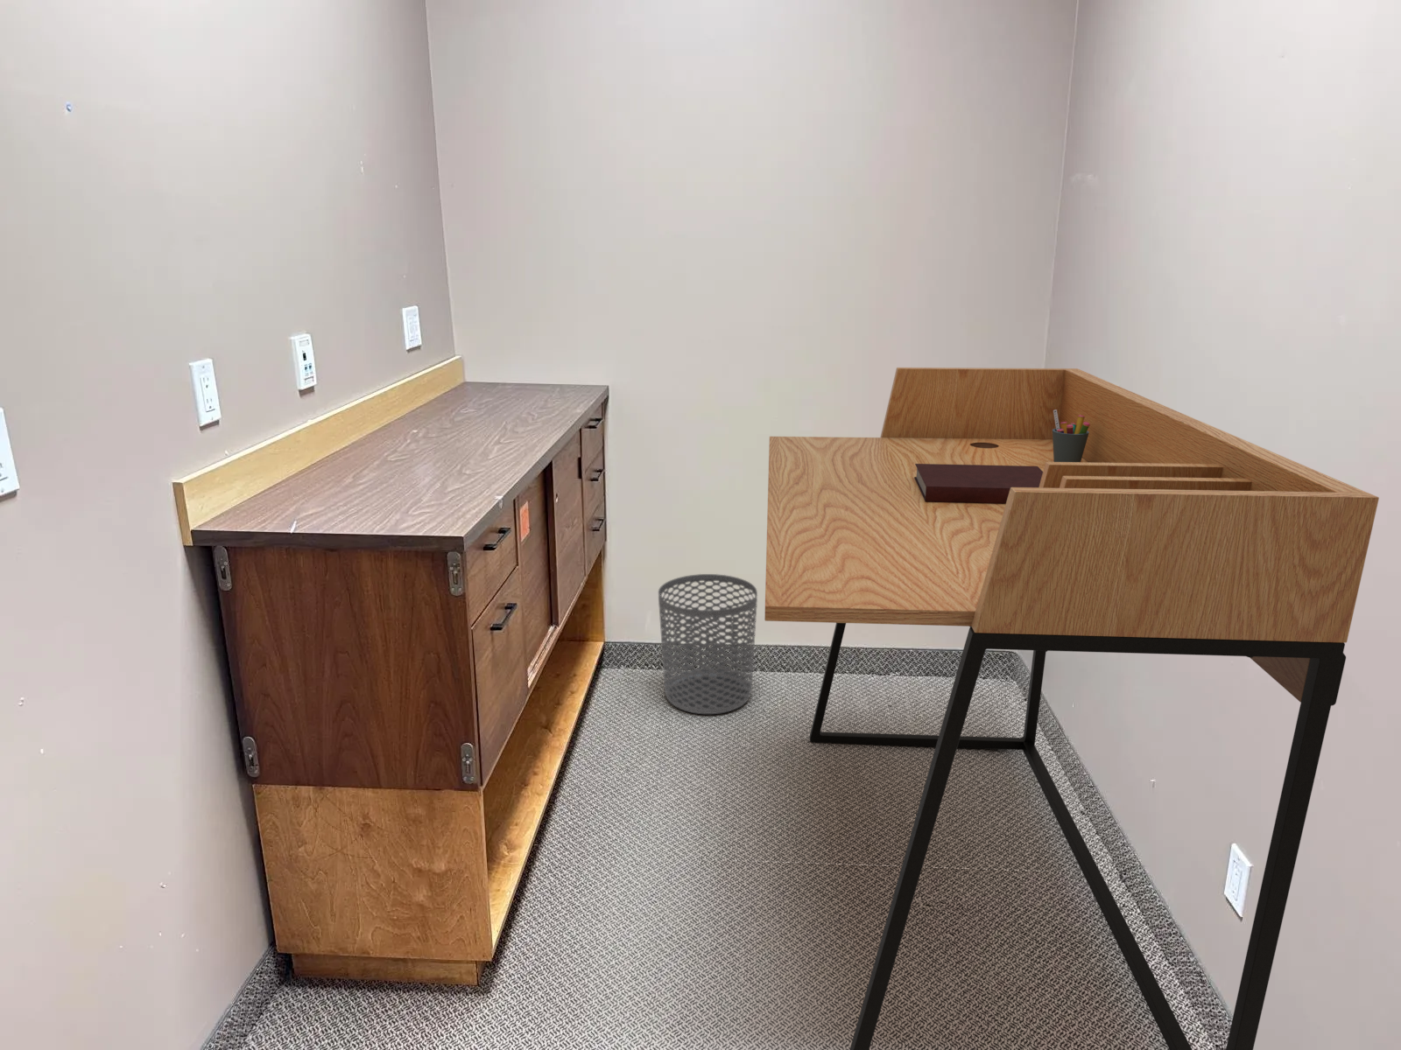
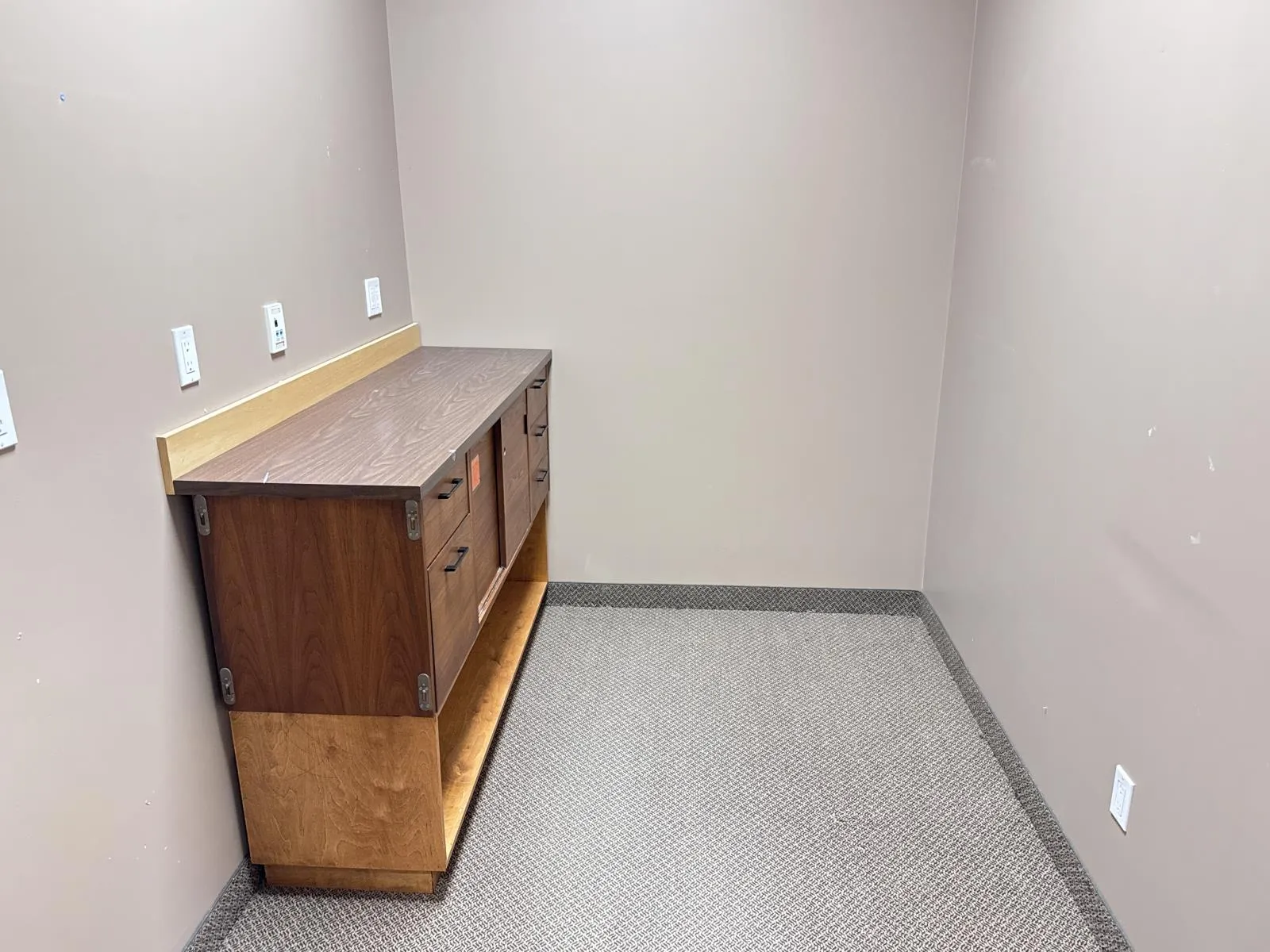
- notebook [915,463,1042,504]
- waste bin [657,574,758,715]
- pen holder [1052,409,1089,462]
- desk [763,366,1380,1050]
